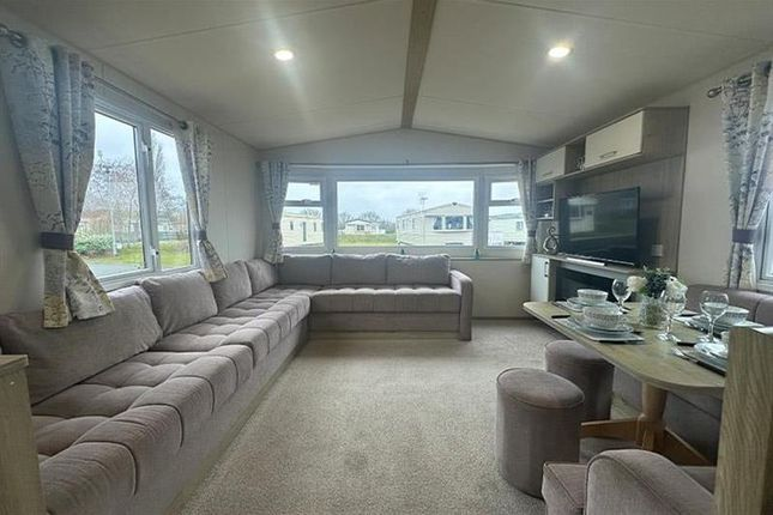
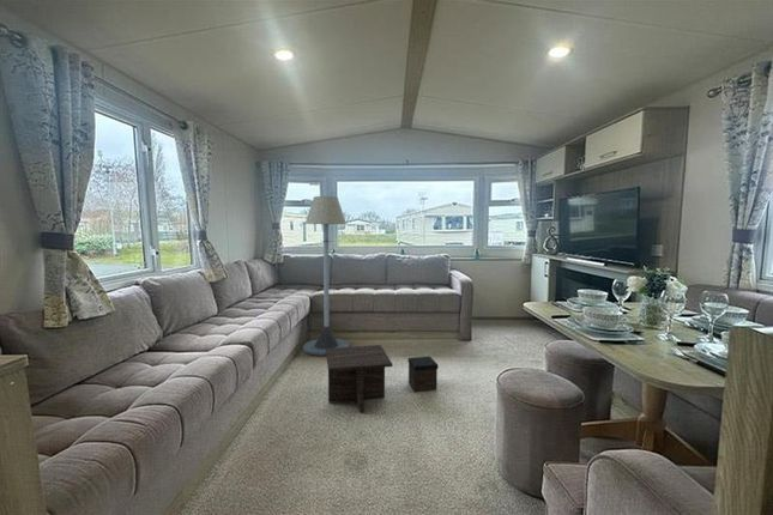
+ coffee table [325,344,439,413]
+ floor lamp [302,195,351,357]
